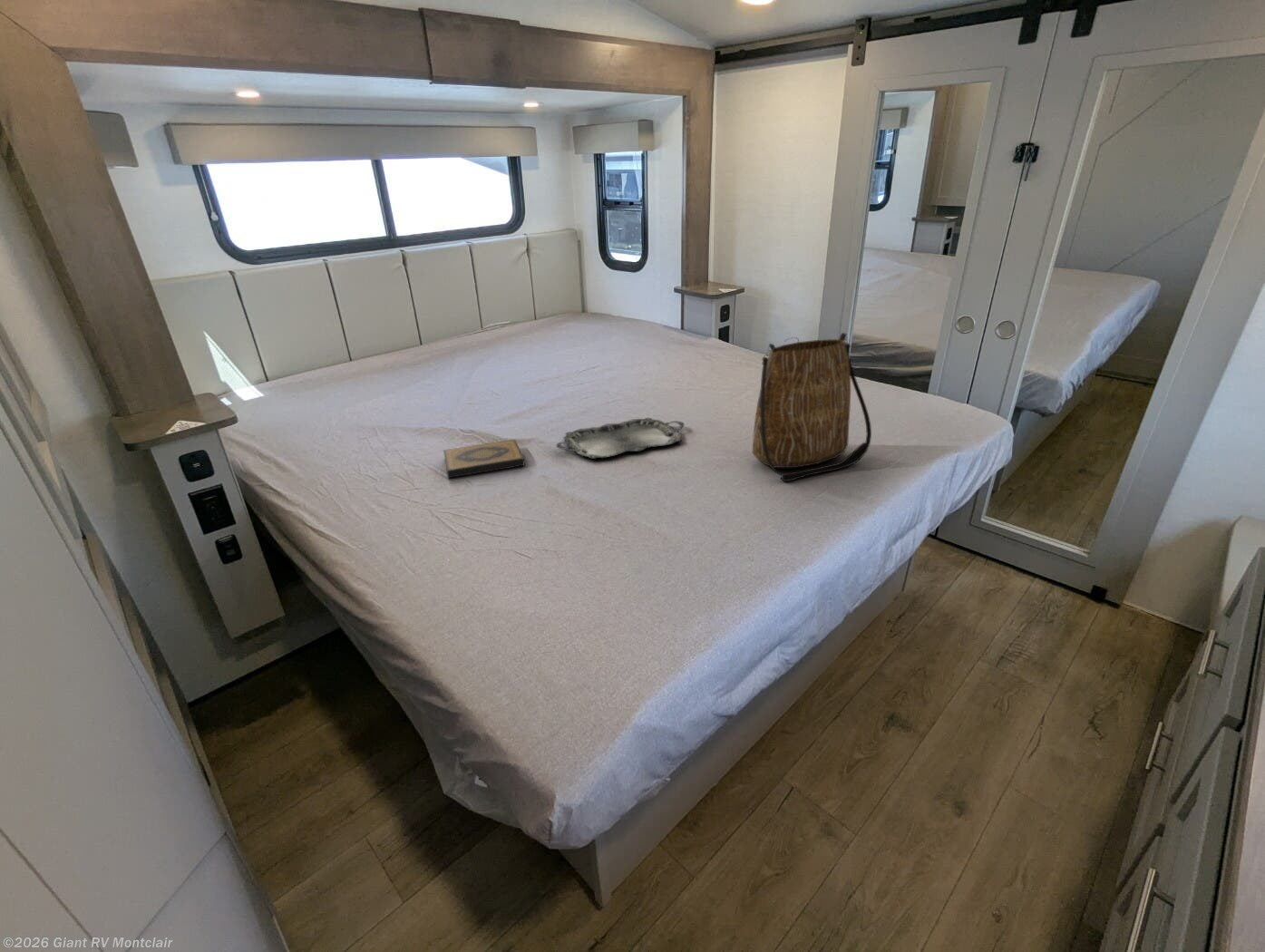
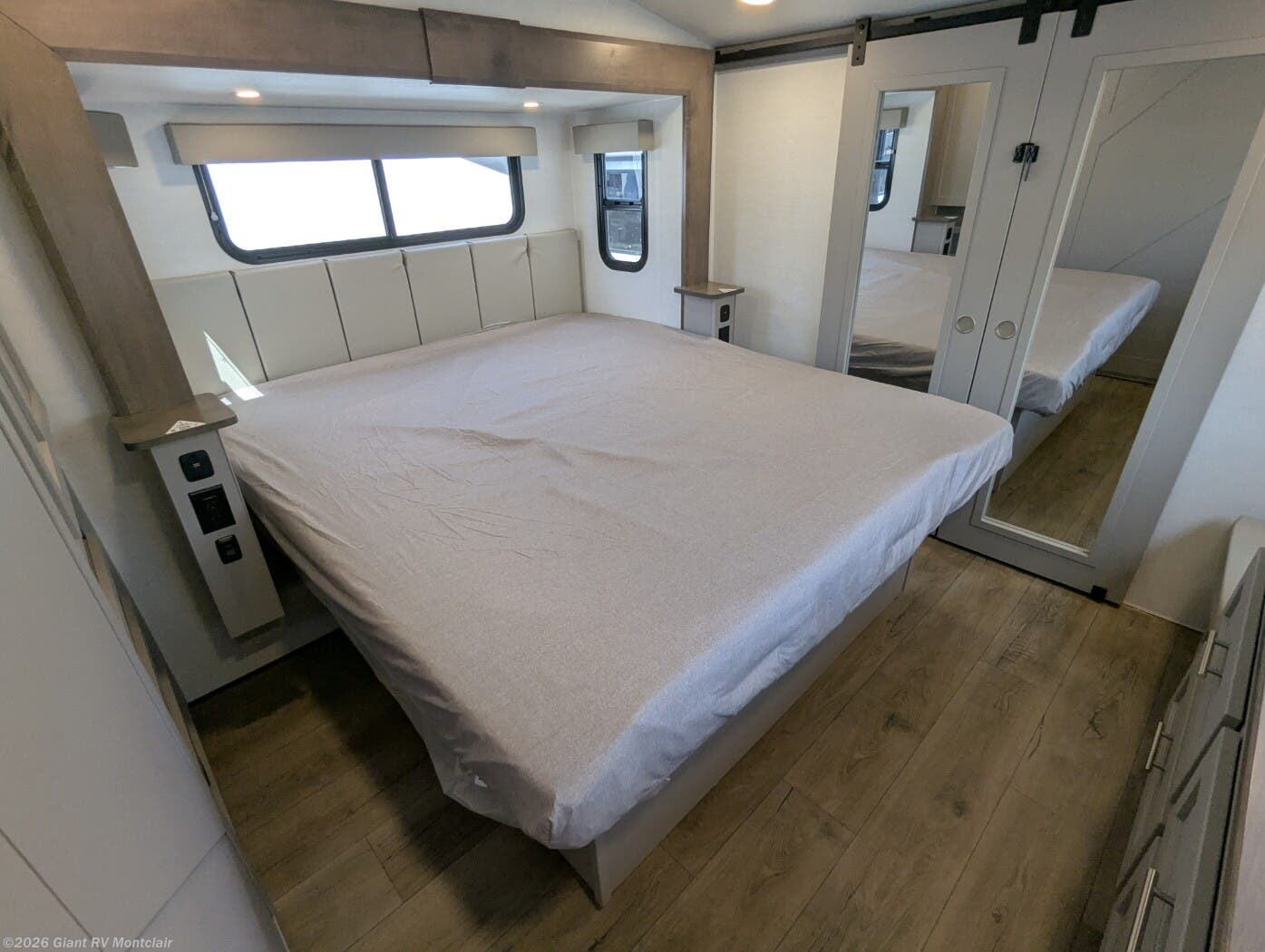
- serving tray [555,417,685,460]
- hardback book [443,439,526,479]
- tote bag [752,332,872,482]
